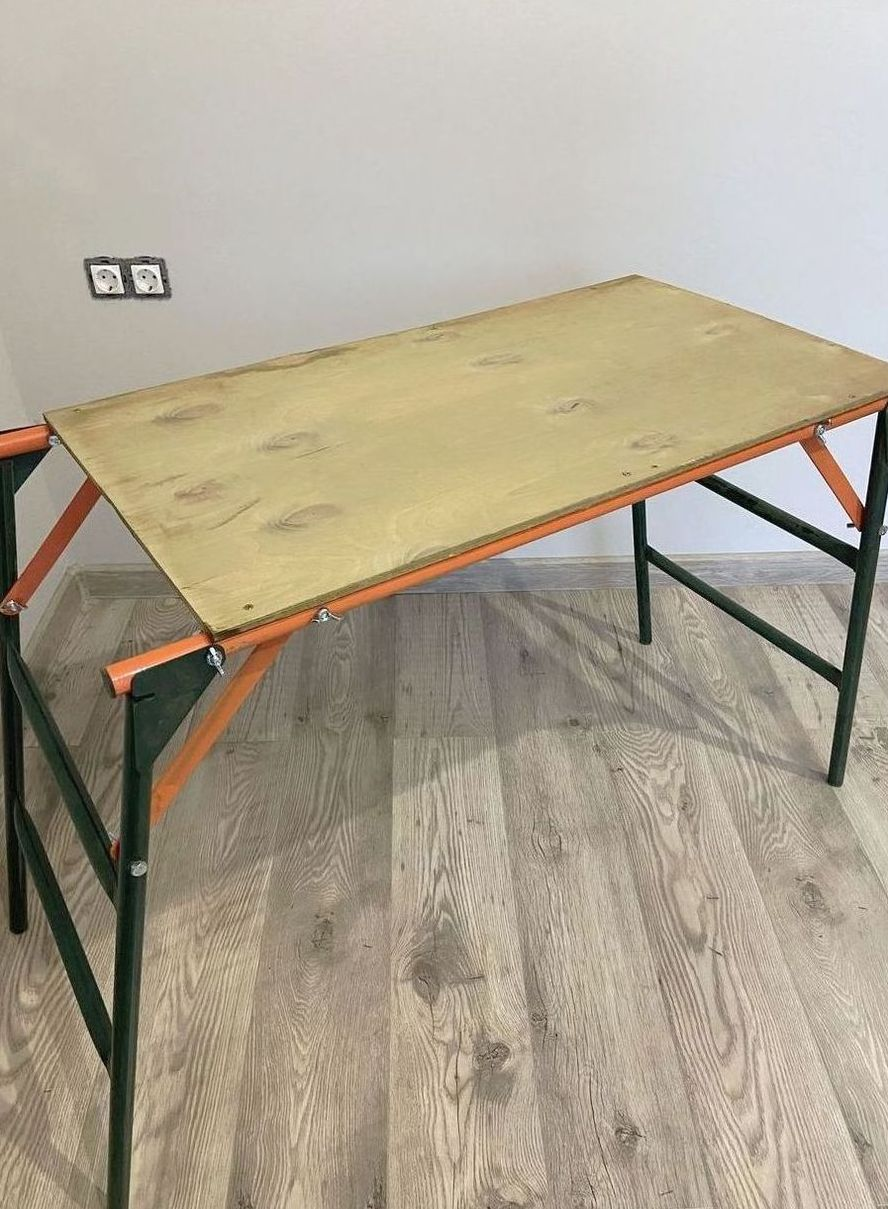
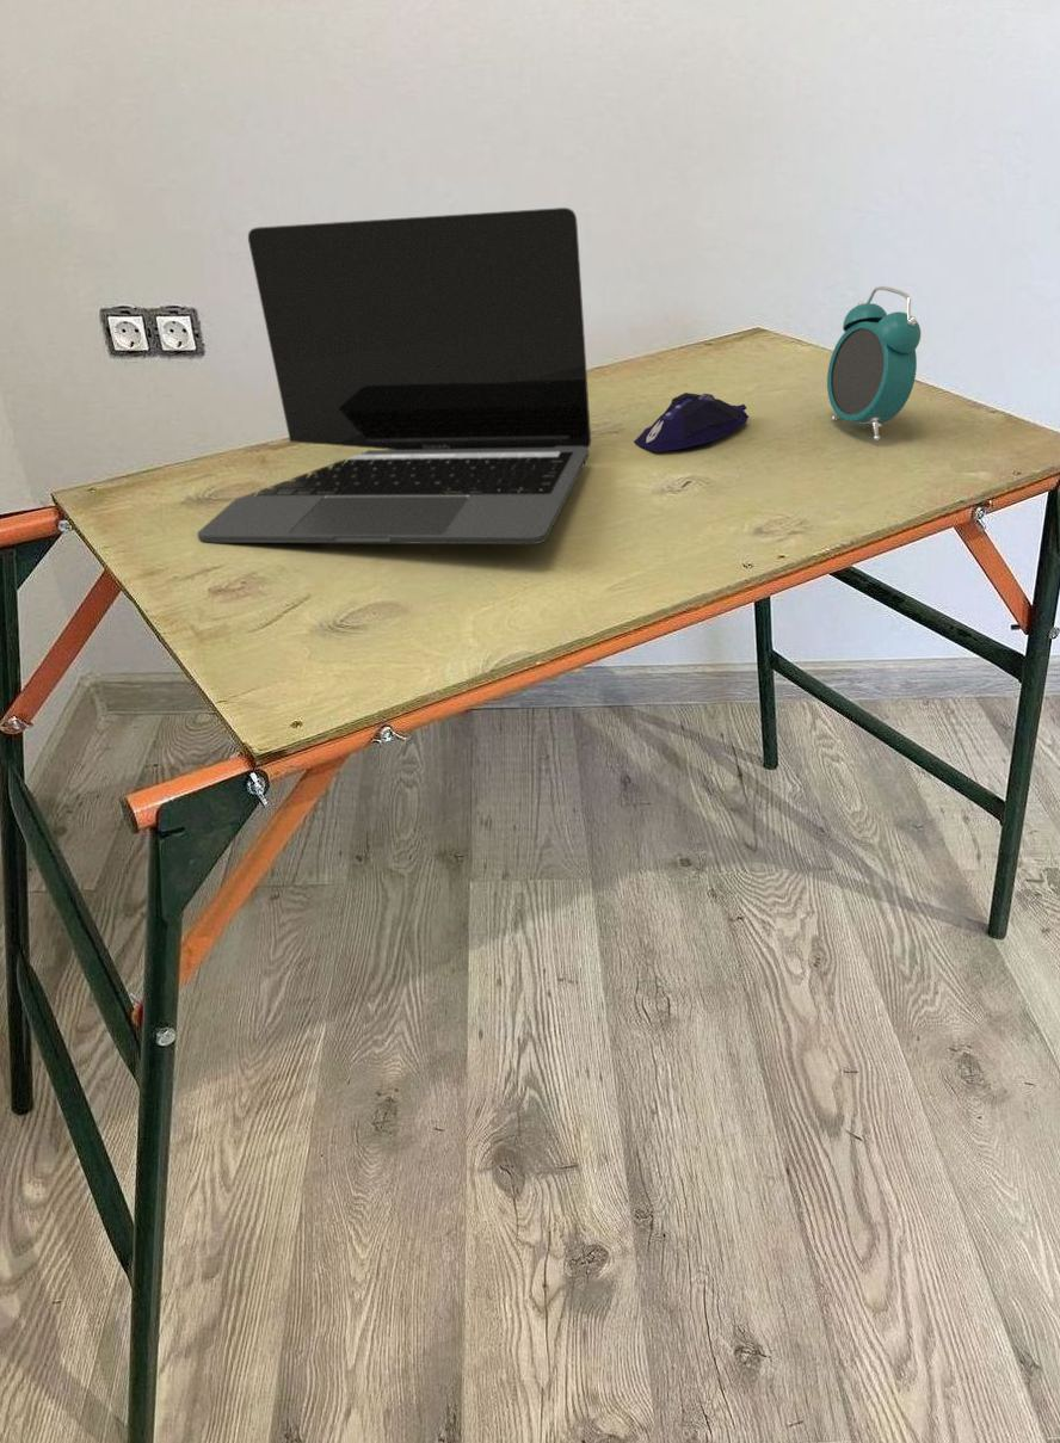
+ alarm clock [826,285,922,442]
+ laptop [196,206,592,545]
+ computer mouse [633,391,751,454]
